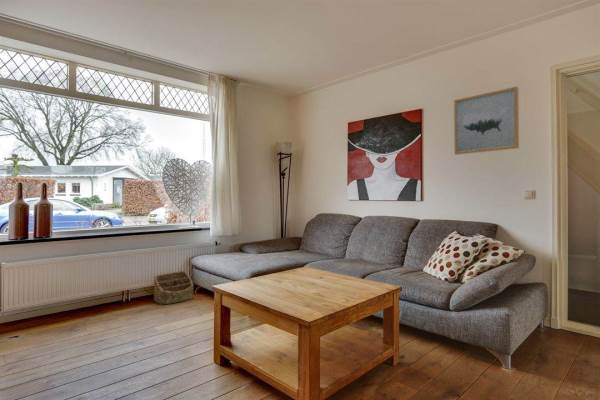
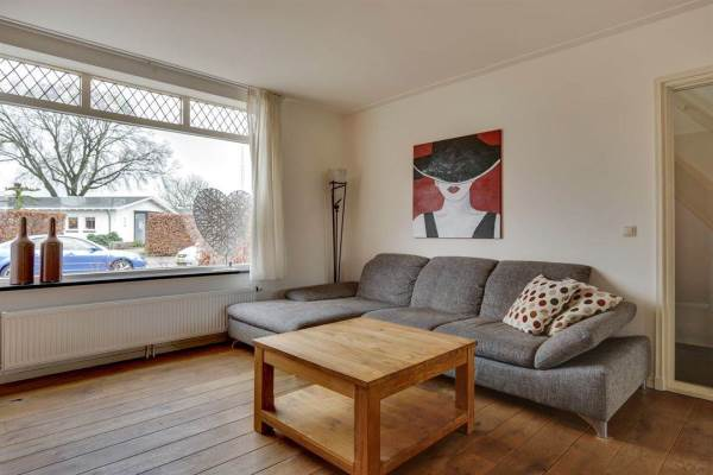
- wall art [453,86,520,156]
- basket [153,270,194,306]
